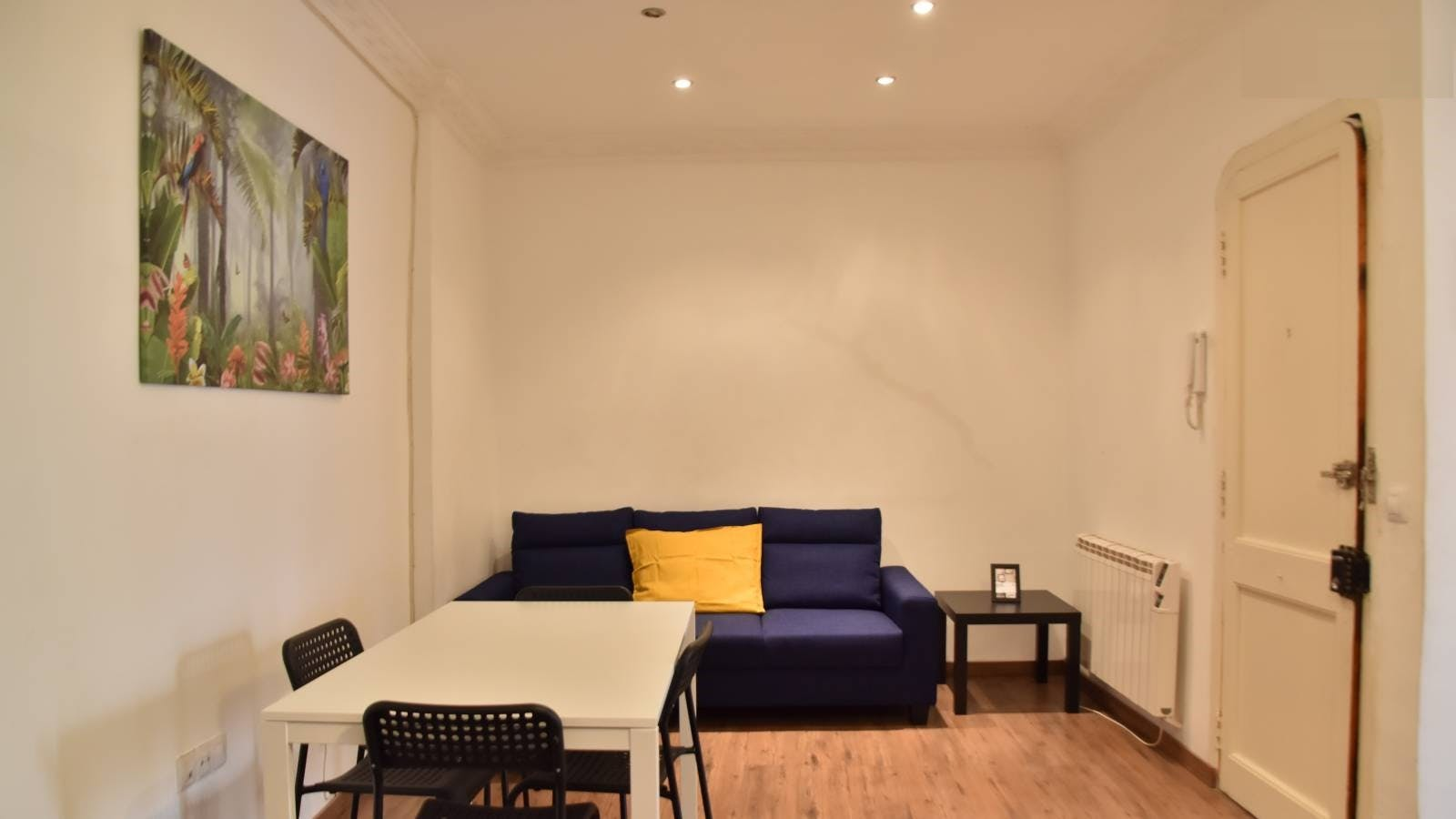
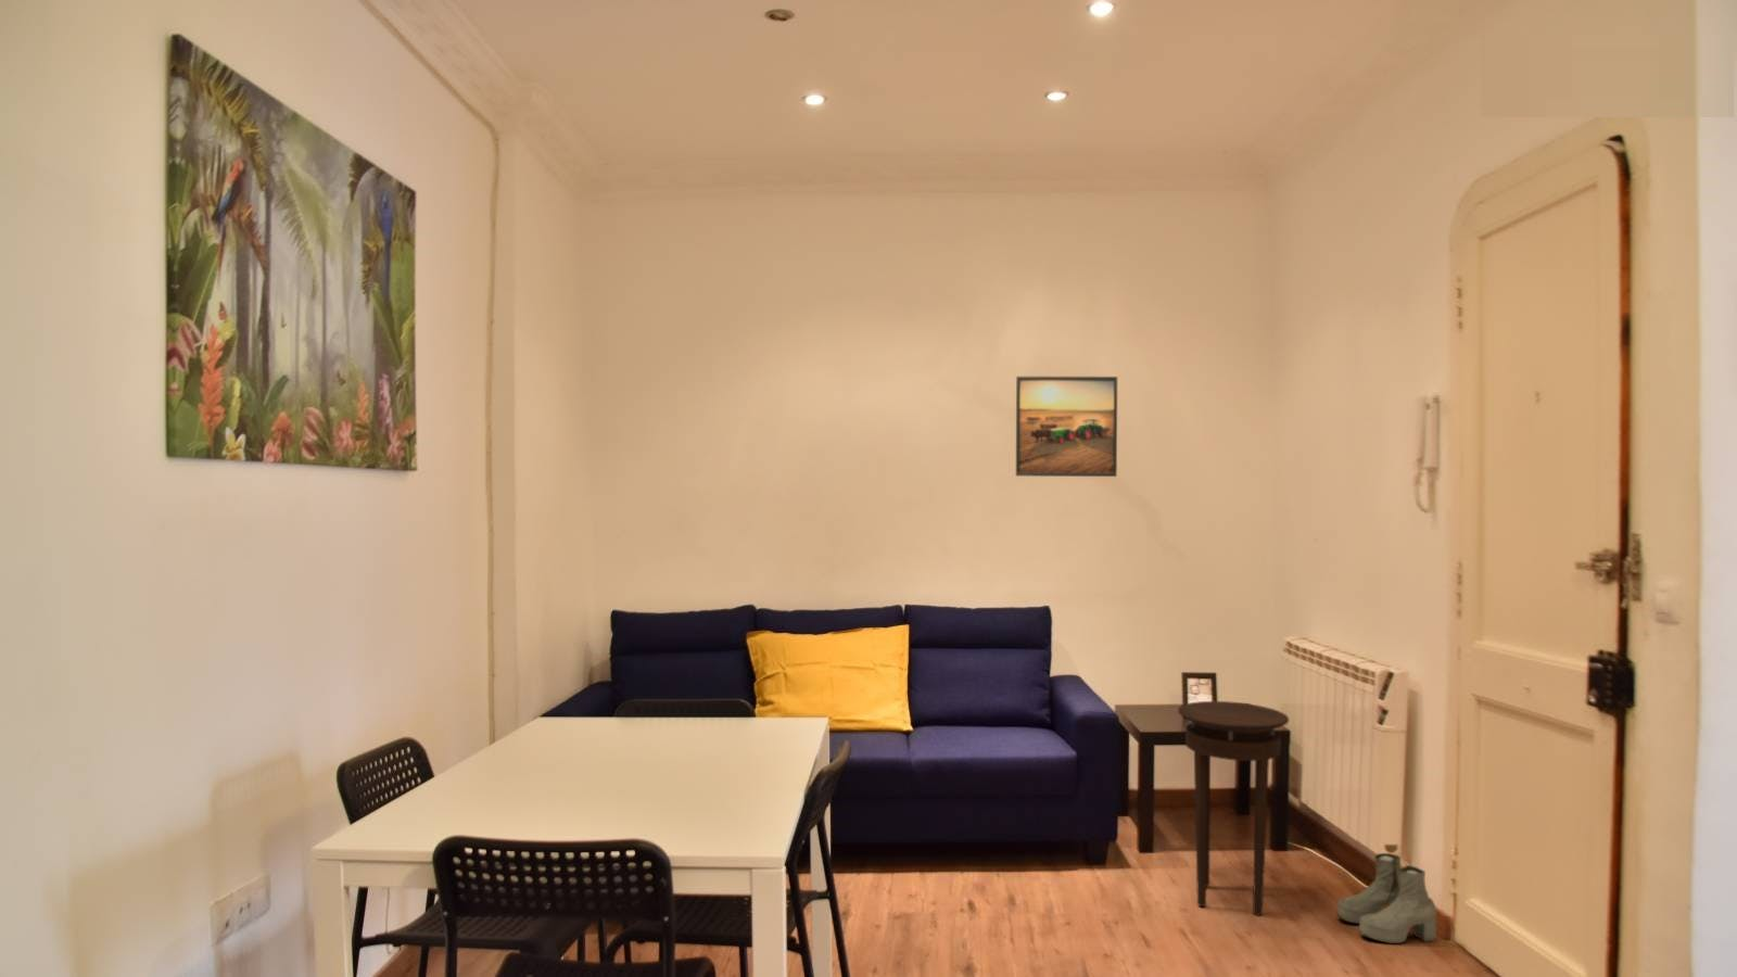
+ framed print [1015,376,1118,477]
+ boots [1336,852,1438,945]
+ stool [1176,700,1290,917]
